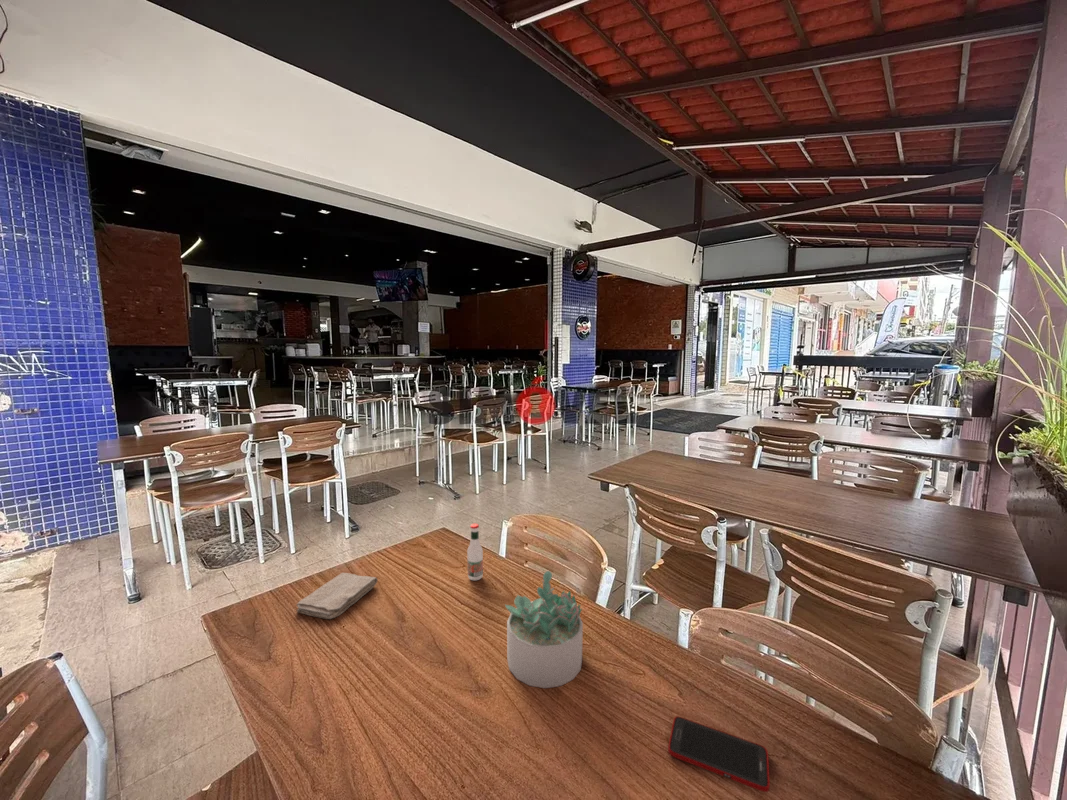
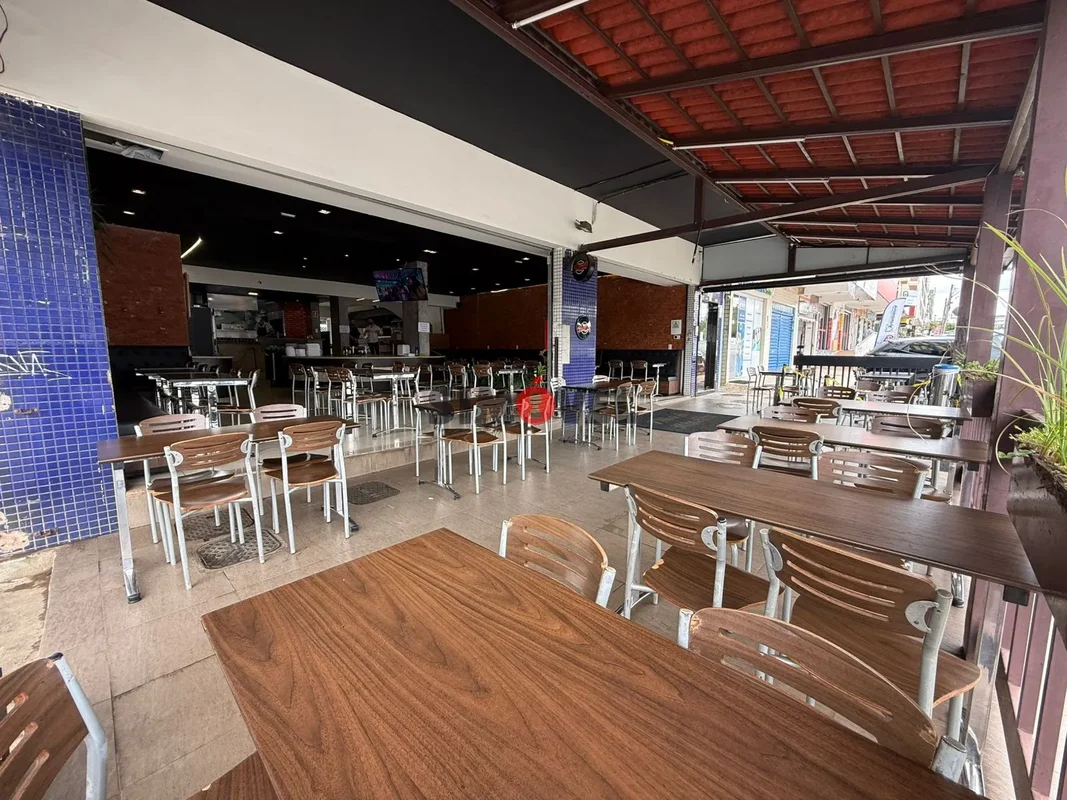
- tabasco sauce [466,522,484,582]
- cell phone [667,715,771,793]
- succulent plant [504,570,584,689]
- washcloth [296,572,379,620]
